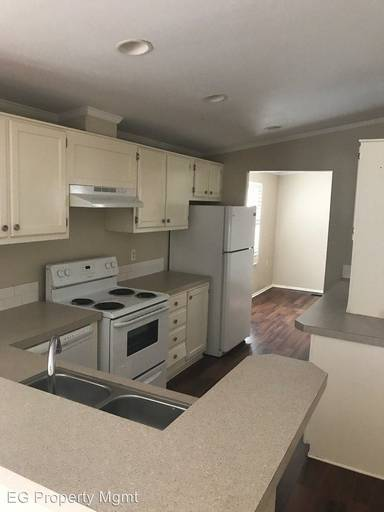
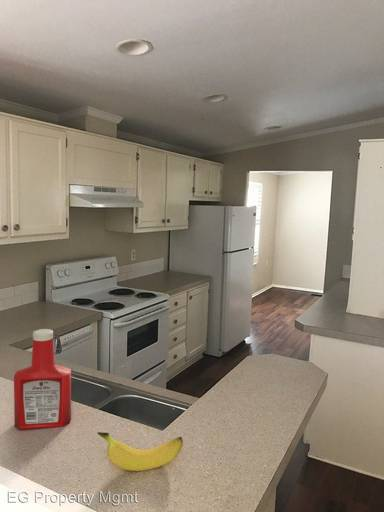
+ banana [96,431,184,472]
+ soap bottle [13,328,72,430]
